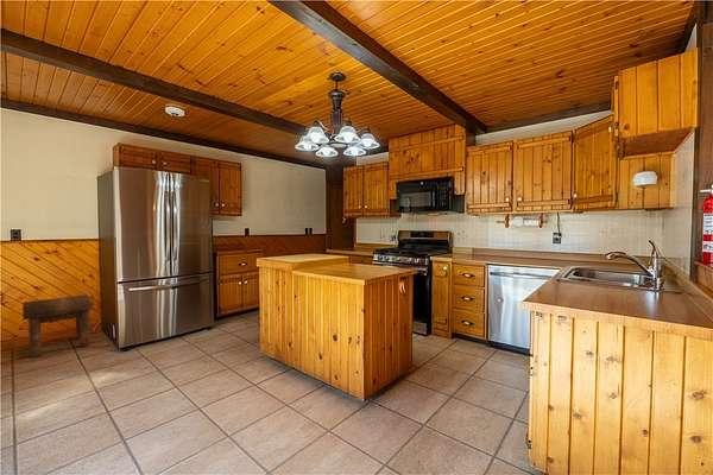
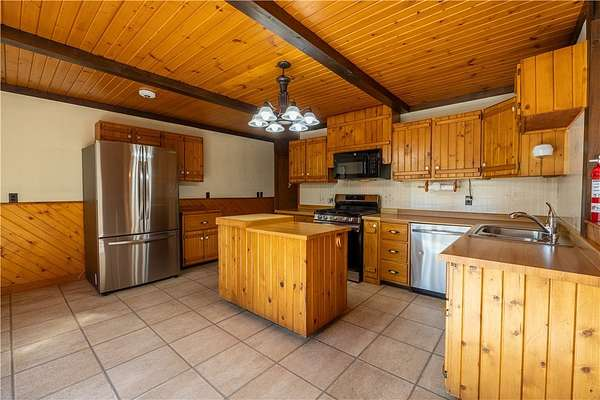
- stool [21,294,95,359]
